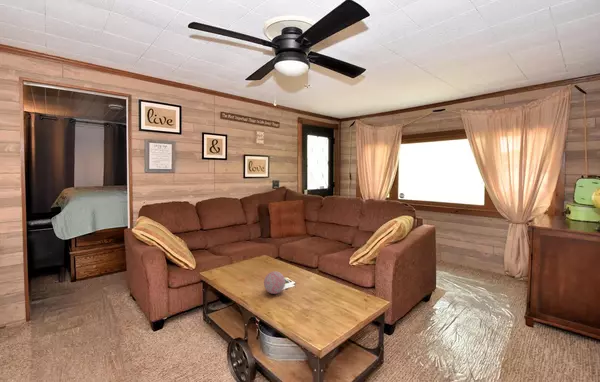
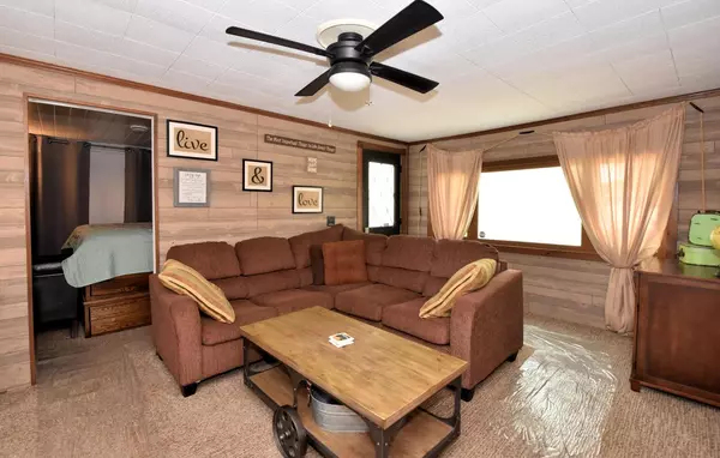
- decorative orb [263,270,286,295]
